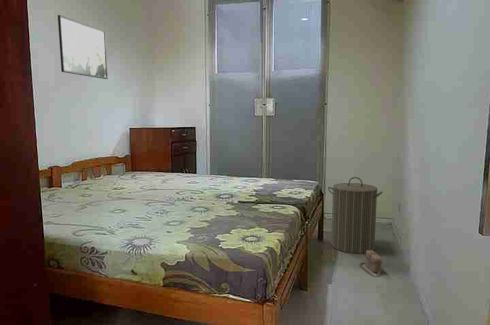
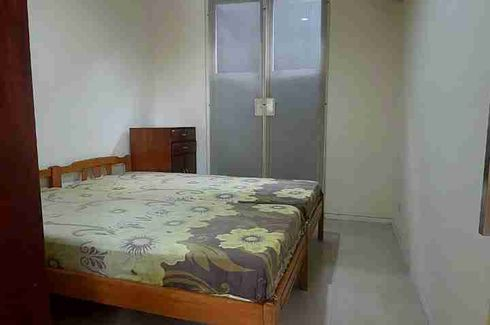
- laundry hamper [327,176,384,255]
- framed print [57,14,109,80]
- saddlebag [358,250,383,278]
